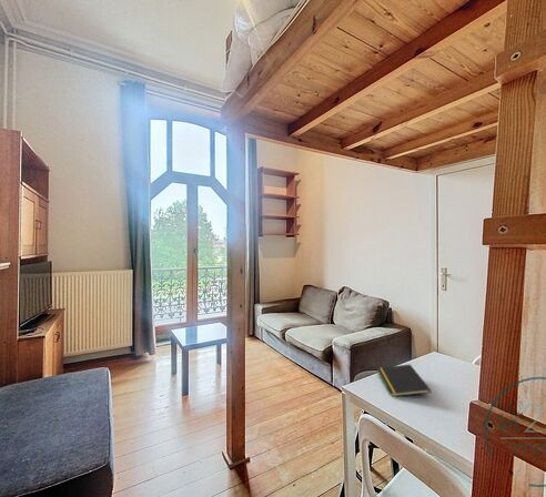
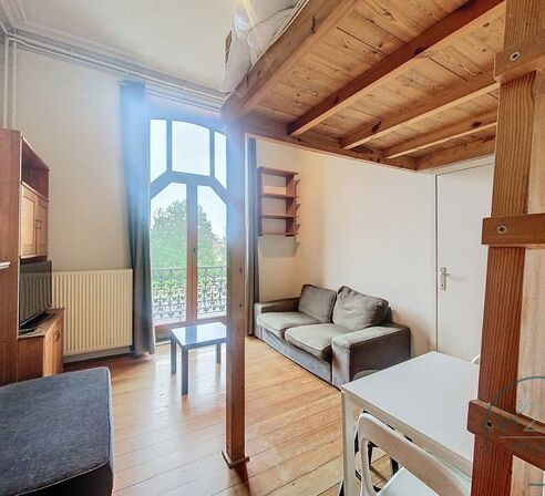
- notepad [376,364,432,397]
